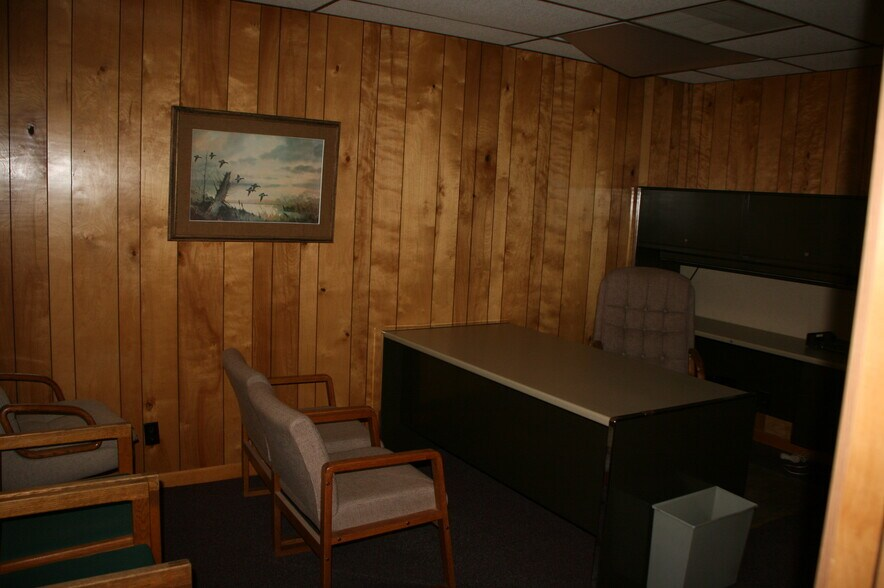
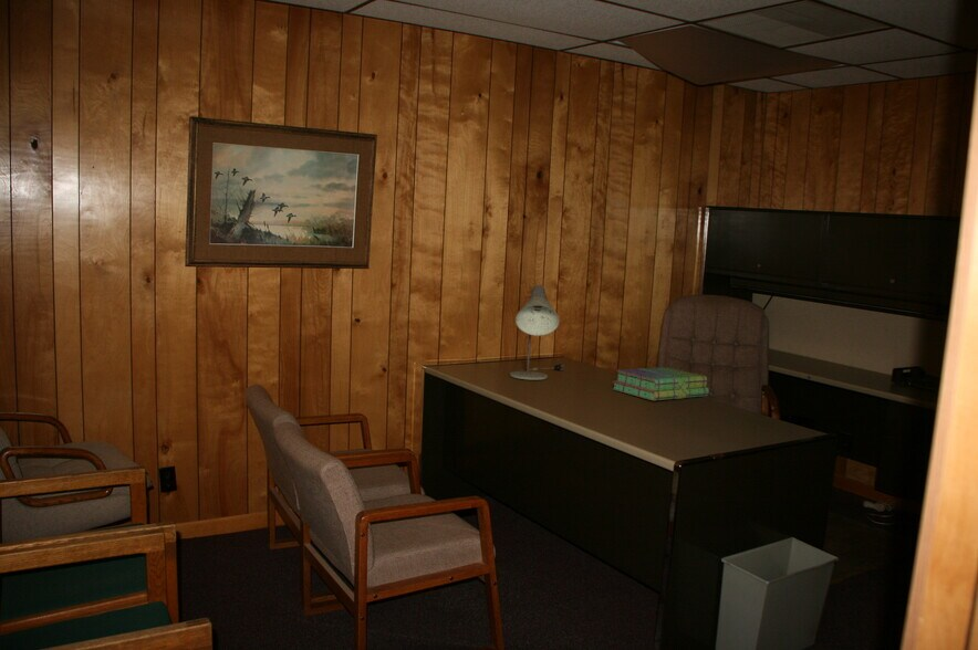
+ stack of books [612,366,710,401]
+ desk lamp [509,284,565,381]
